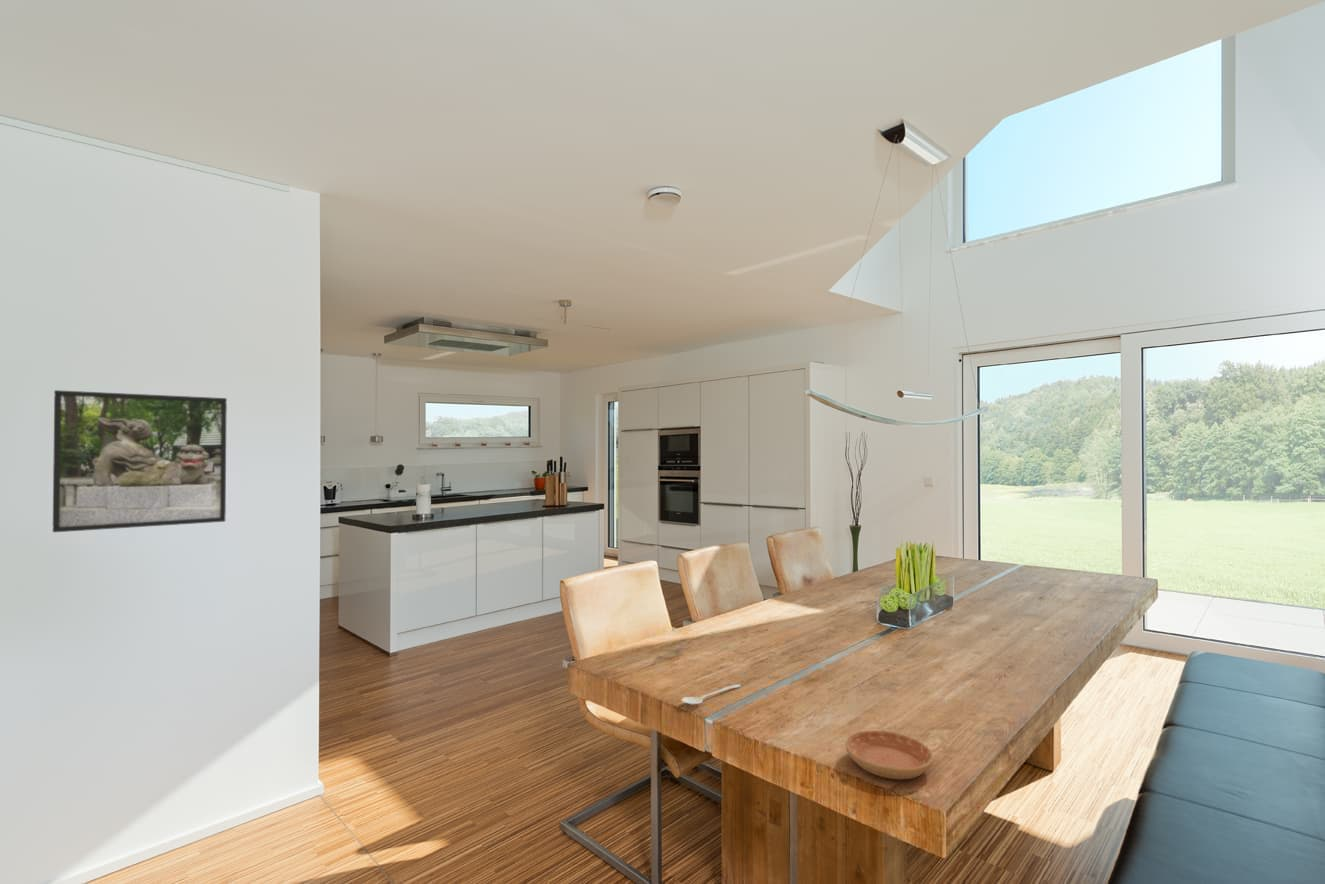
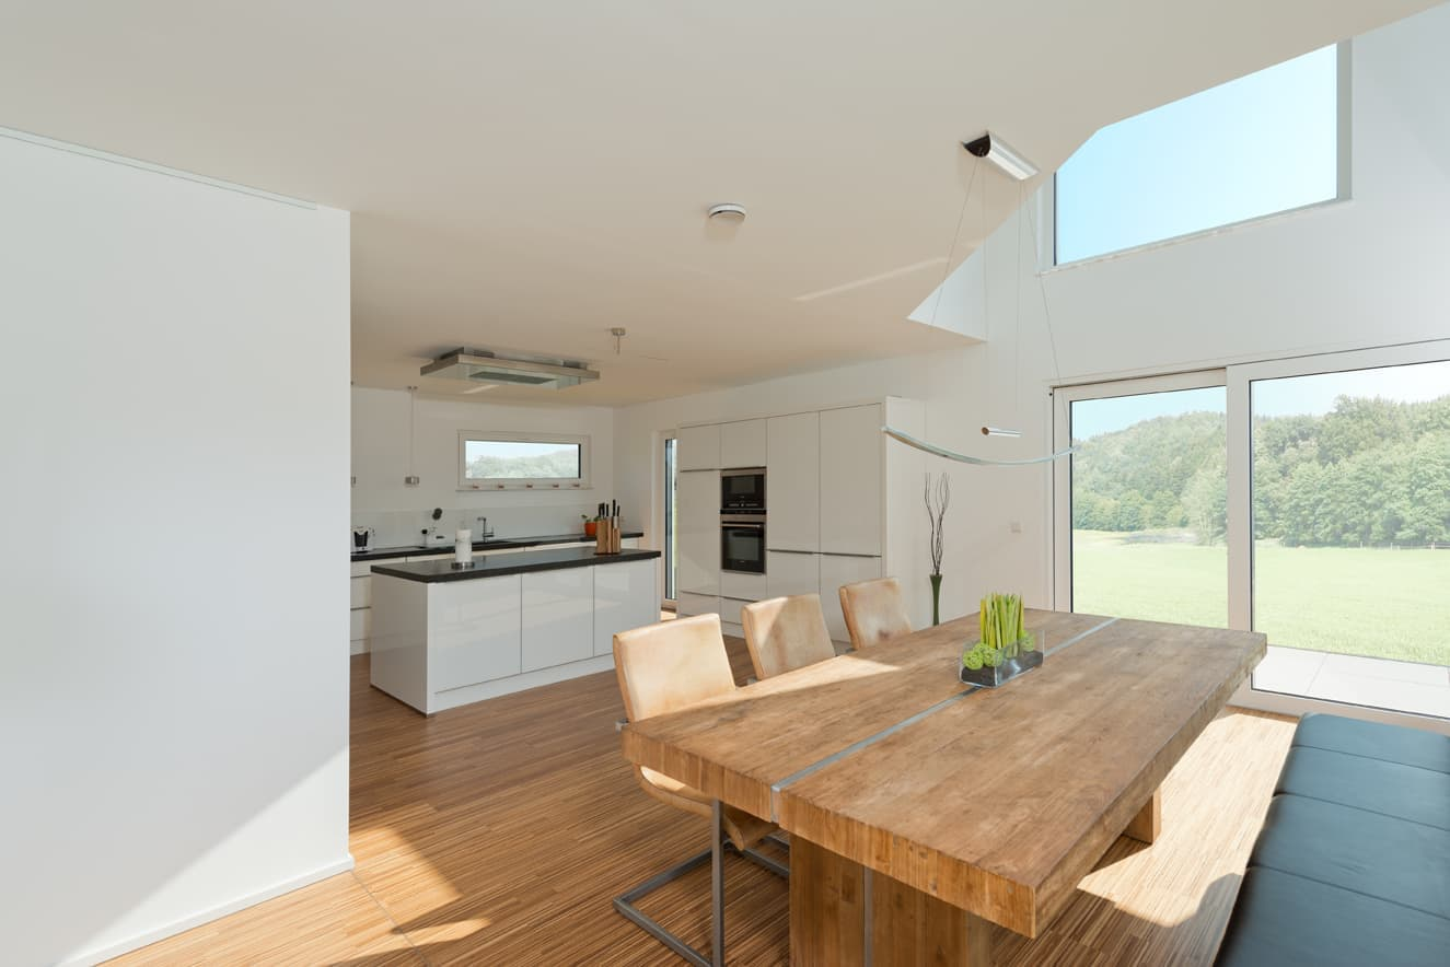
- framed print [52,389,228,533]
- stirrer [681,683,741,705]
- saucer [845,730,935,780]
